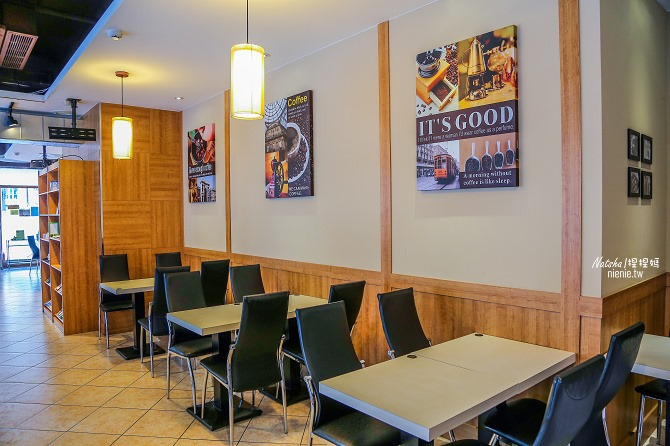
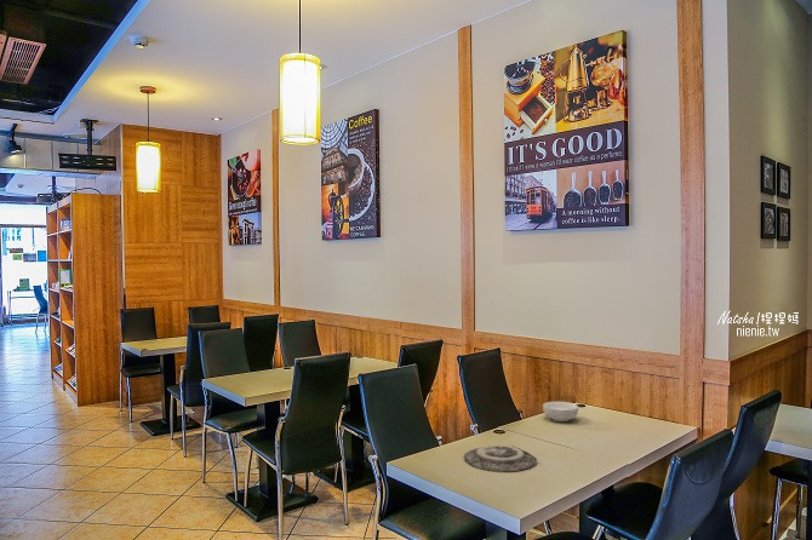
+ cereal bowl [542,401,579,423]
+ plate [463,443,538,473]
